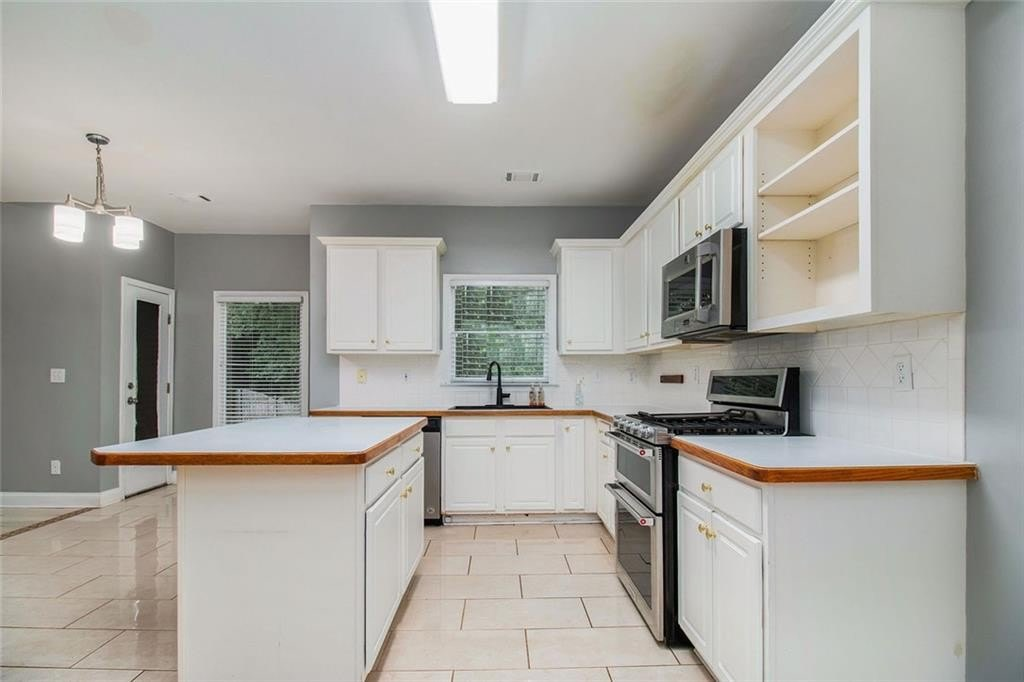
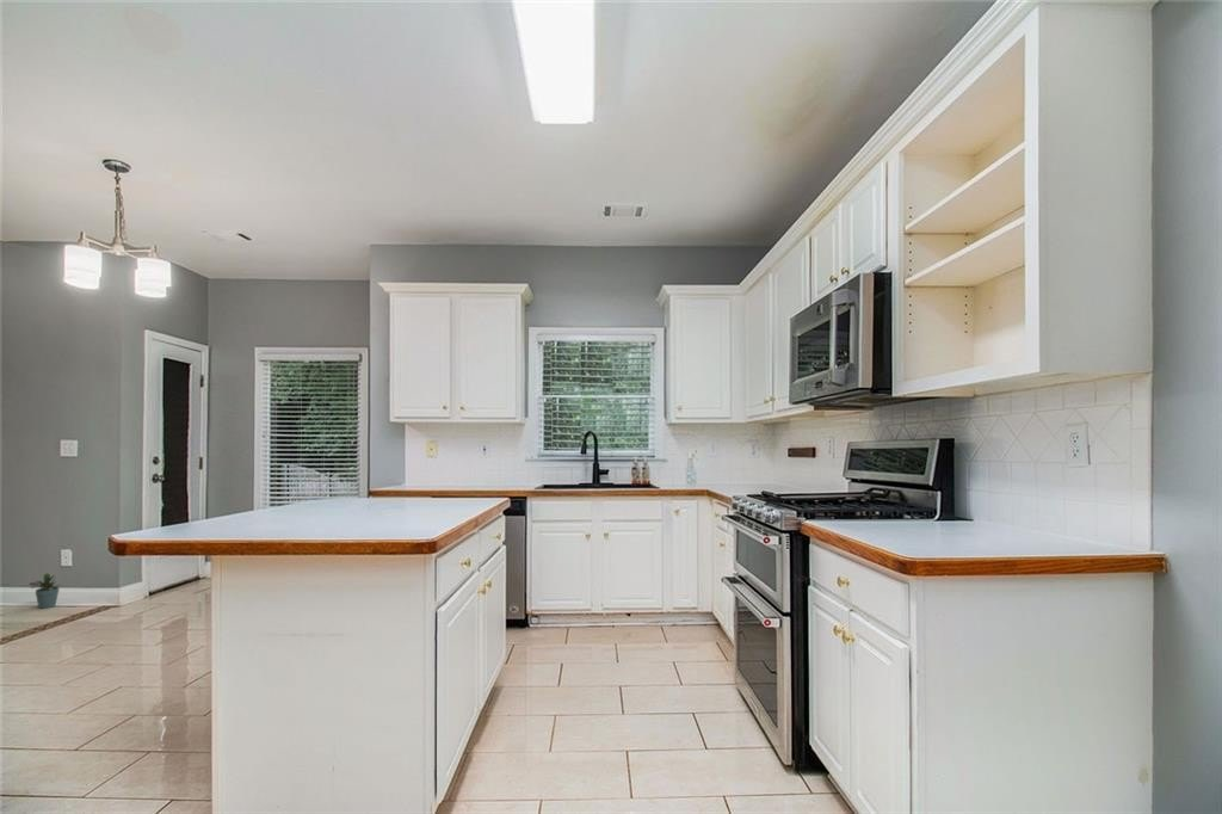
+ potted plant [29,573,62,610]
